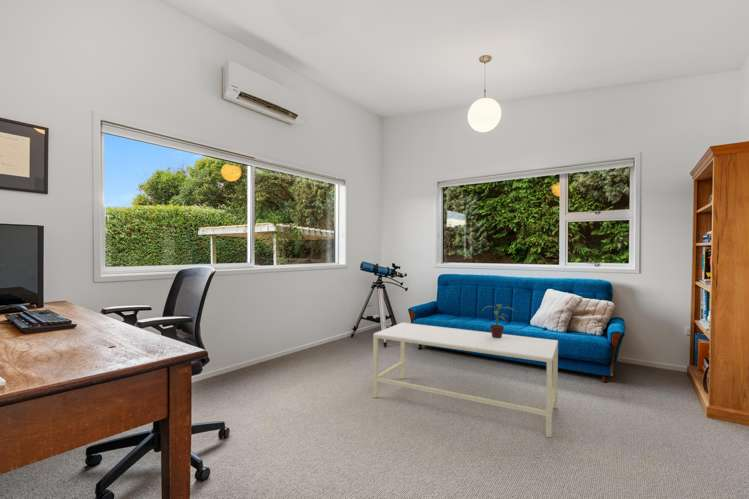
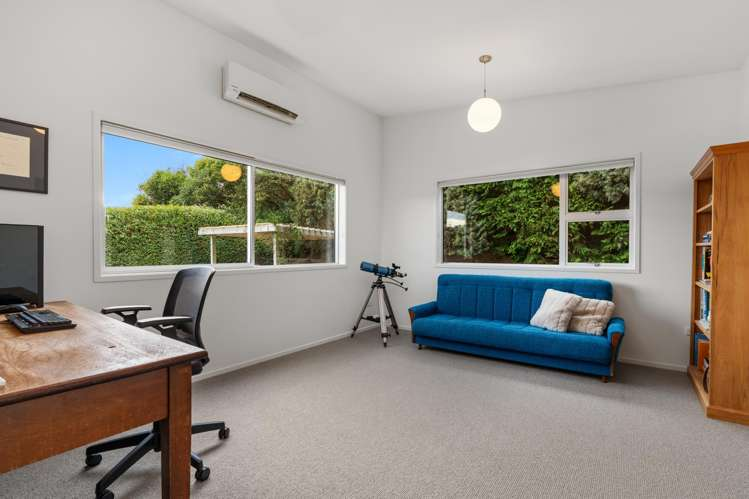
- potted plant [480,303,516,338]
- coffee table [372,322,559,439]
